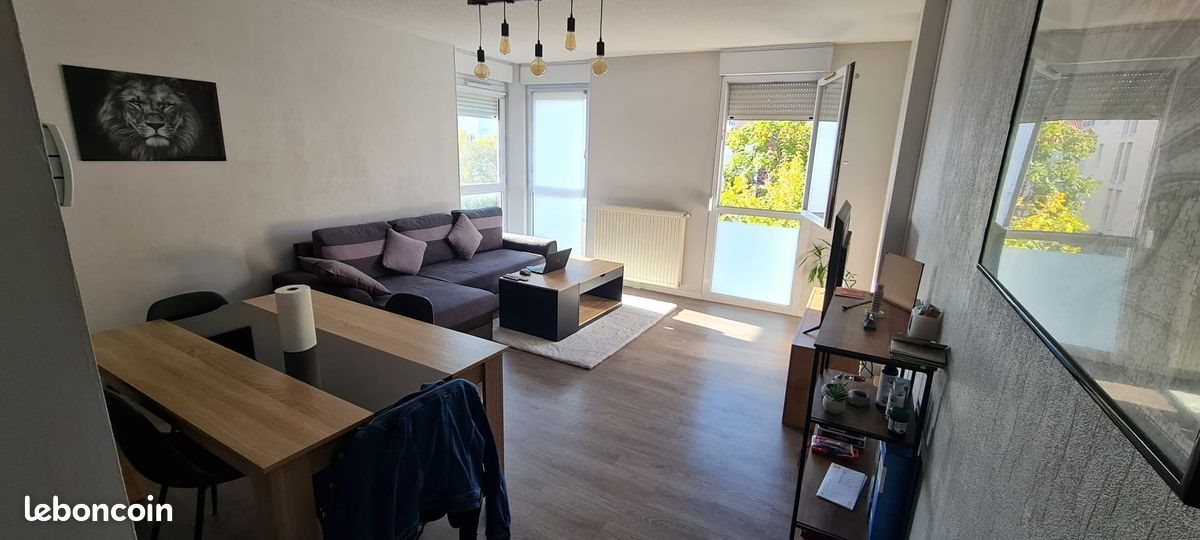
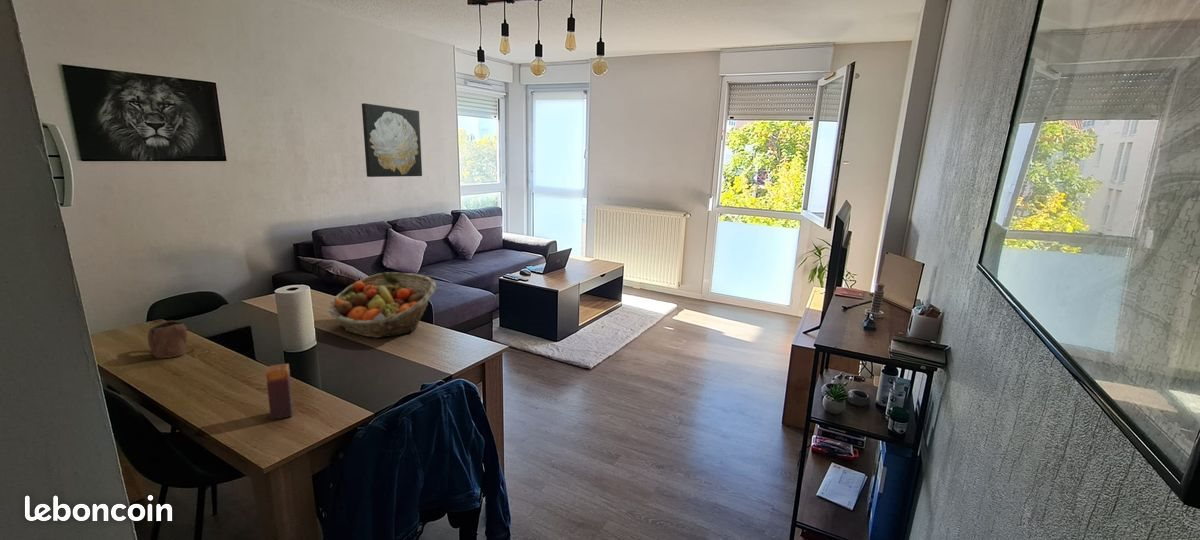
+ wall art [361,102,423,178]
+ candle [265,363,294,421]
+ fruit basket [328,271,437,339]
+ mug [147,319,188,359]
